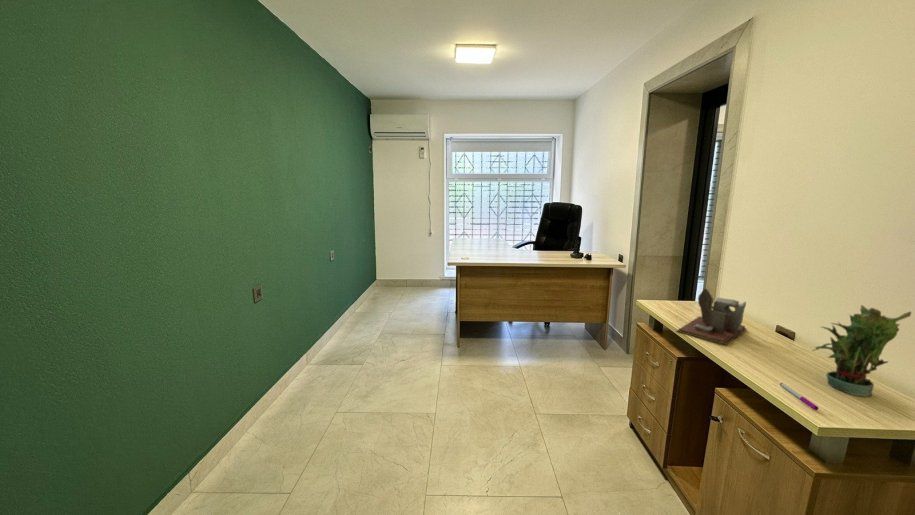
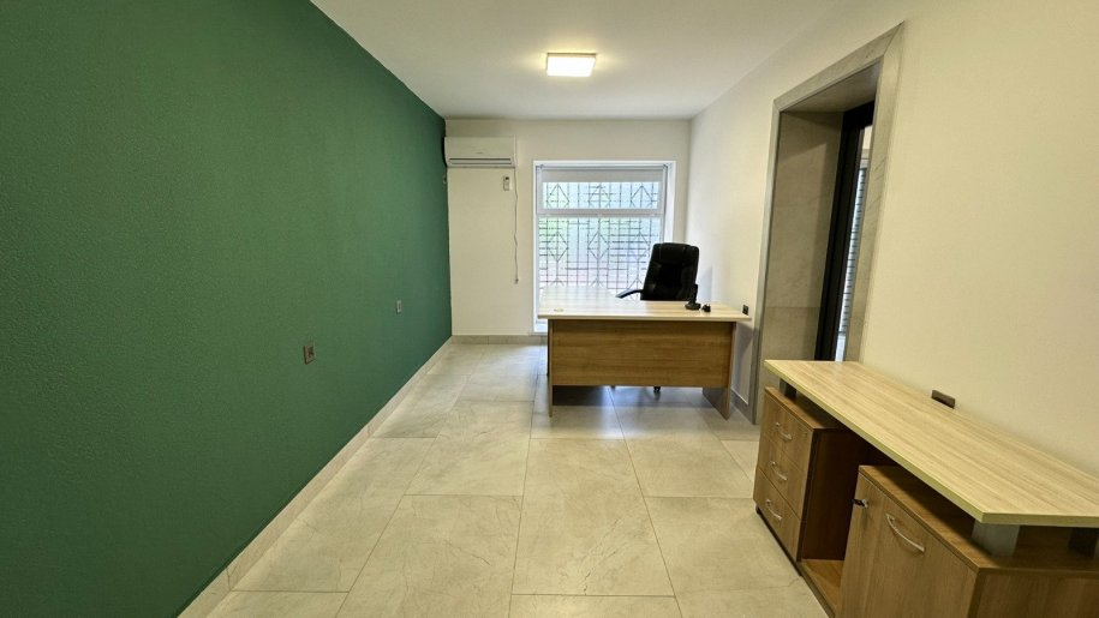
- potted plant [811,304,912,398]
- desk organizer [675,288,748,345]
- pen [779,382,820,411]
